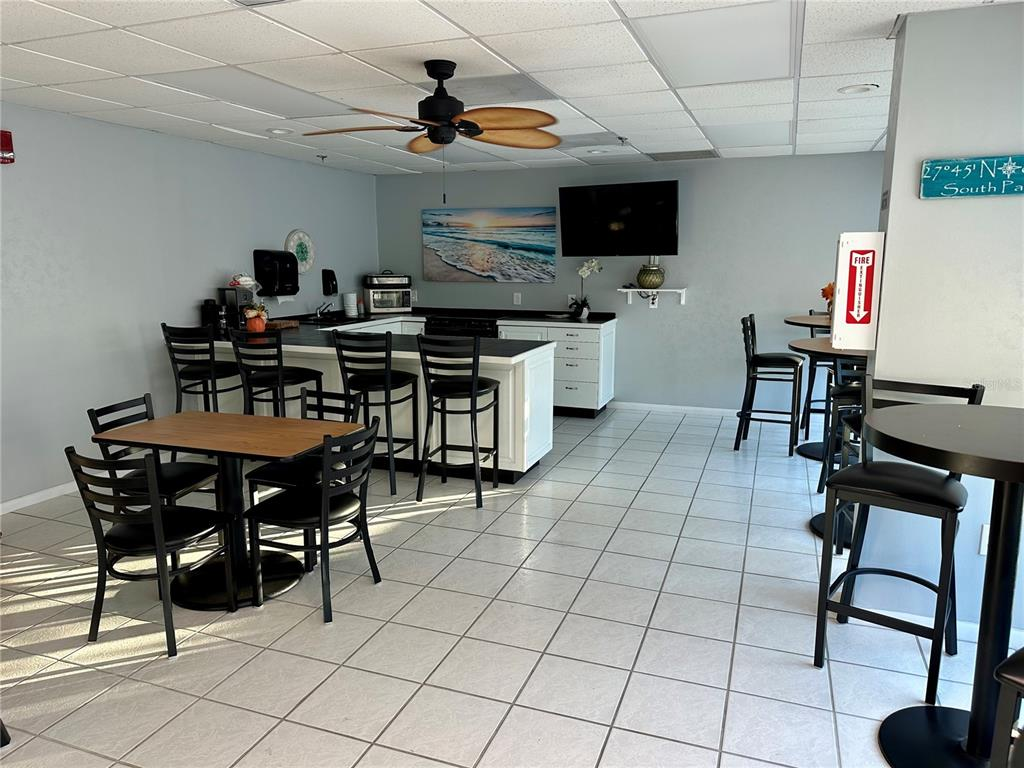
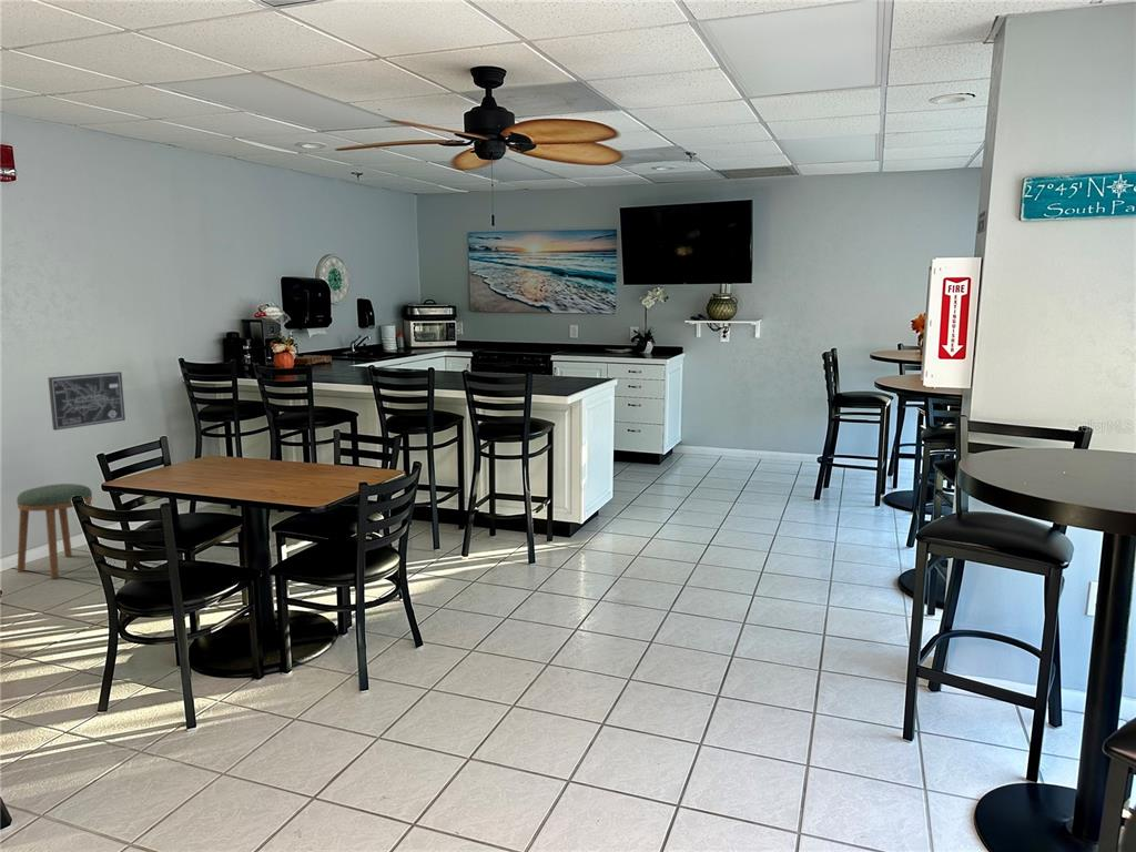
+ stool [16,483,93,579]
+ wall art [47,371,126,432]
